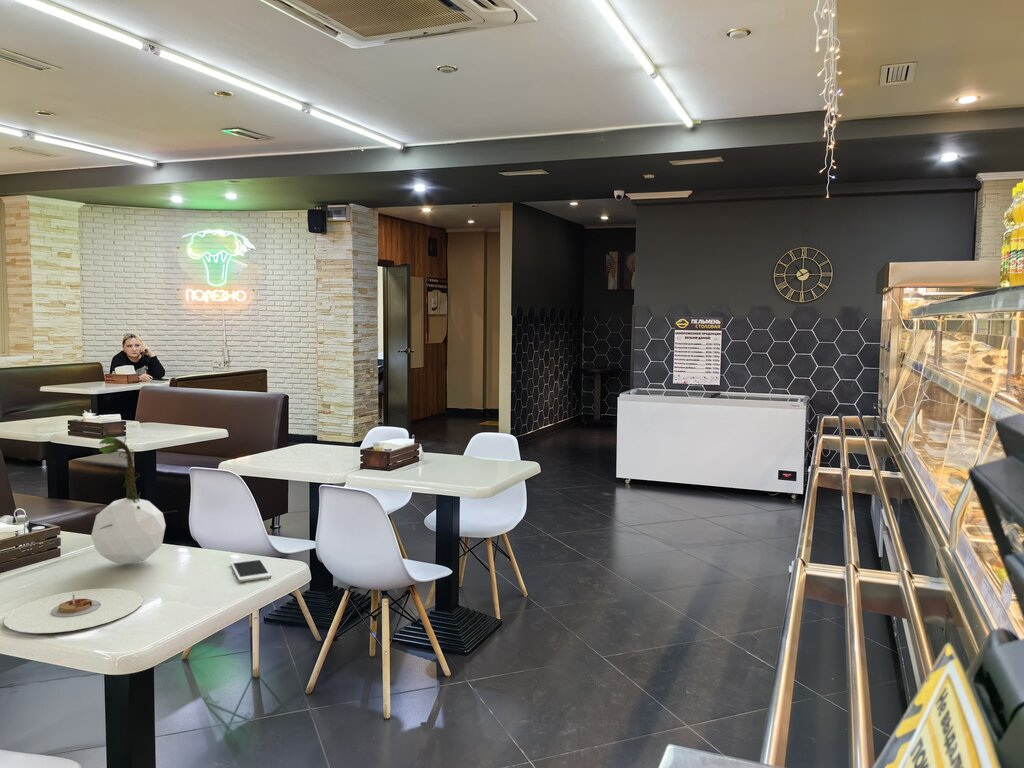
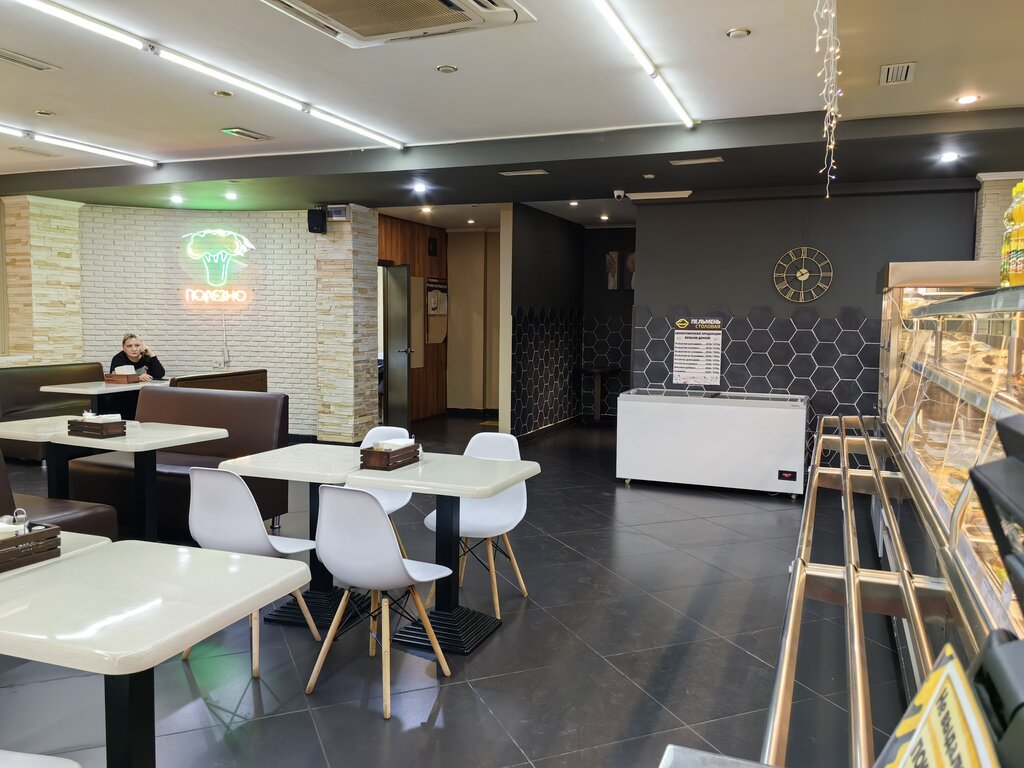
- plate [3,587,144,634]
- plant [85,435,177,565]
- cell phone [230,557,272,583]
